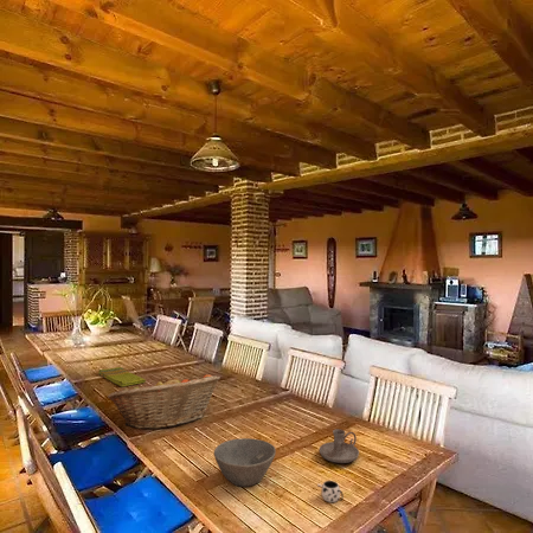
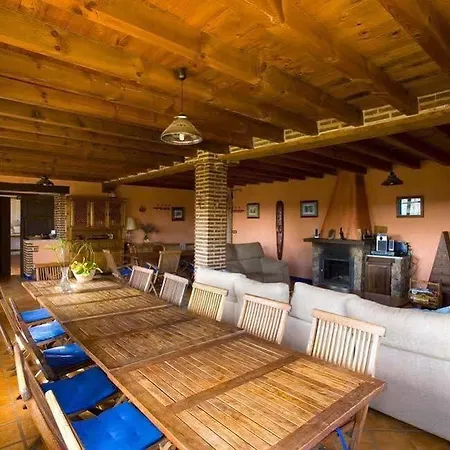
- candle holder [317,428,360,464]
- bowl [213,437,277,488]
- dish towel [97,366,147,387]
- mug [316,480,345,503]
- fruit basket [107,373,221,430]
